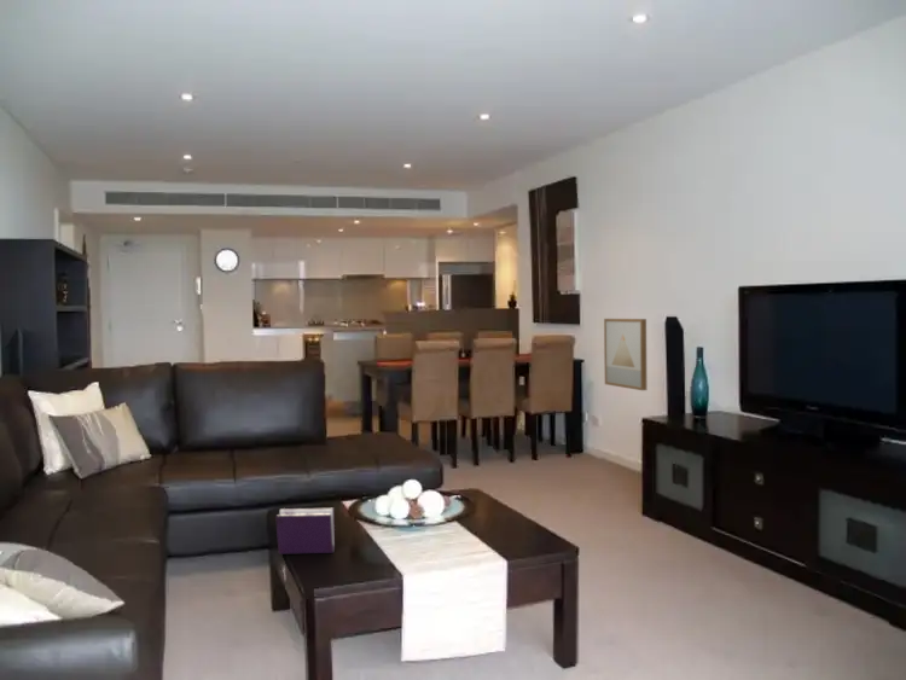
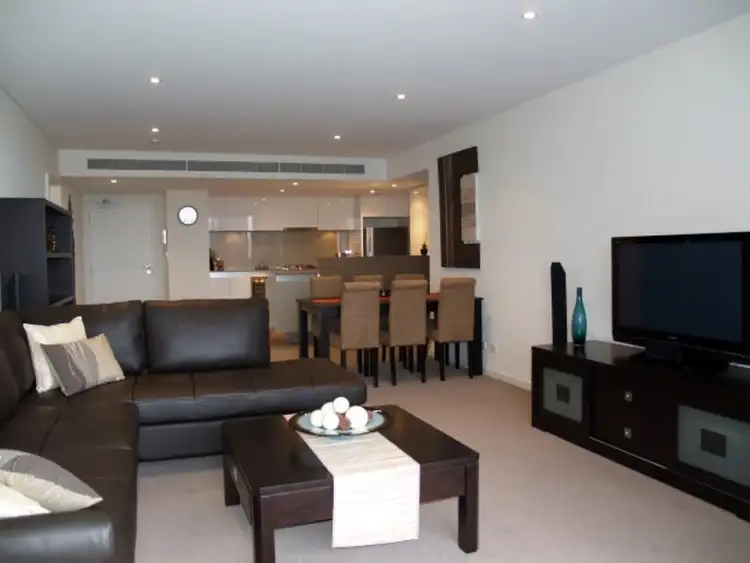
- book [274,507,336,556]
- wall art [603,318,647,391]
